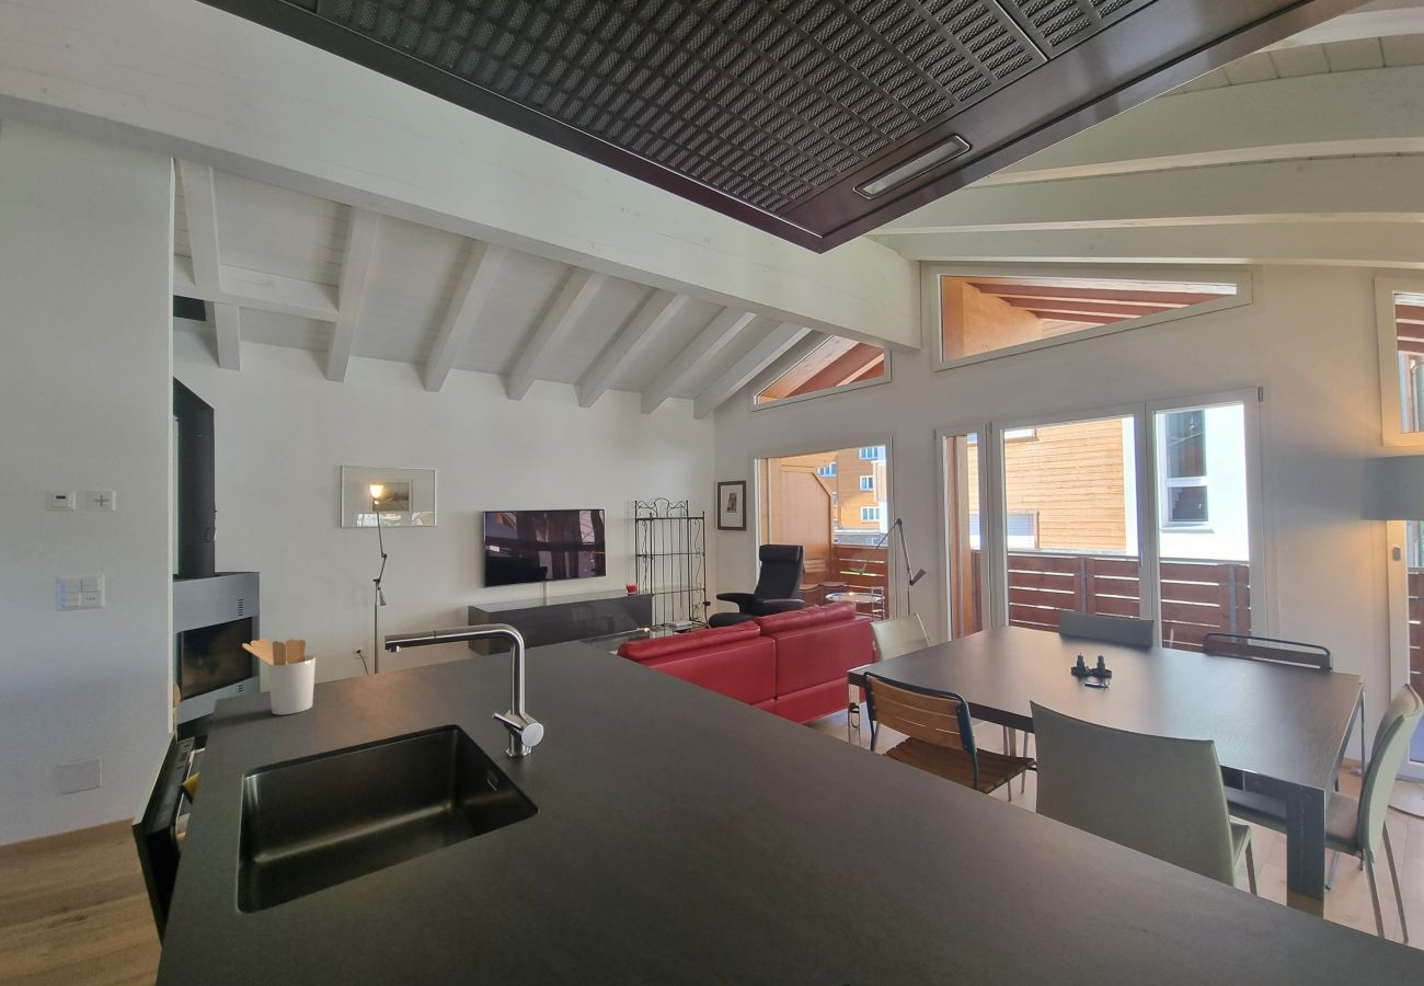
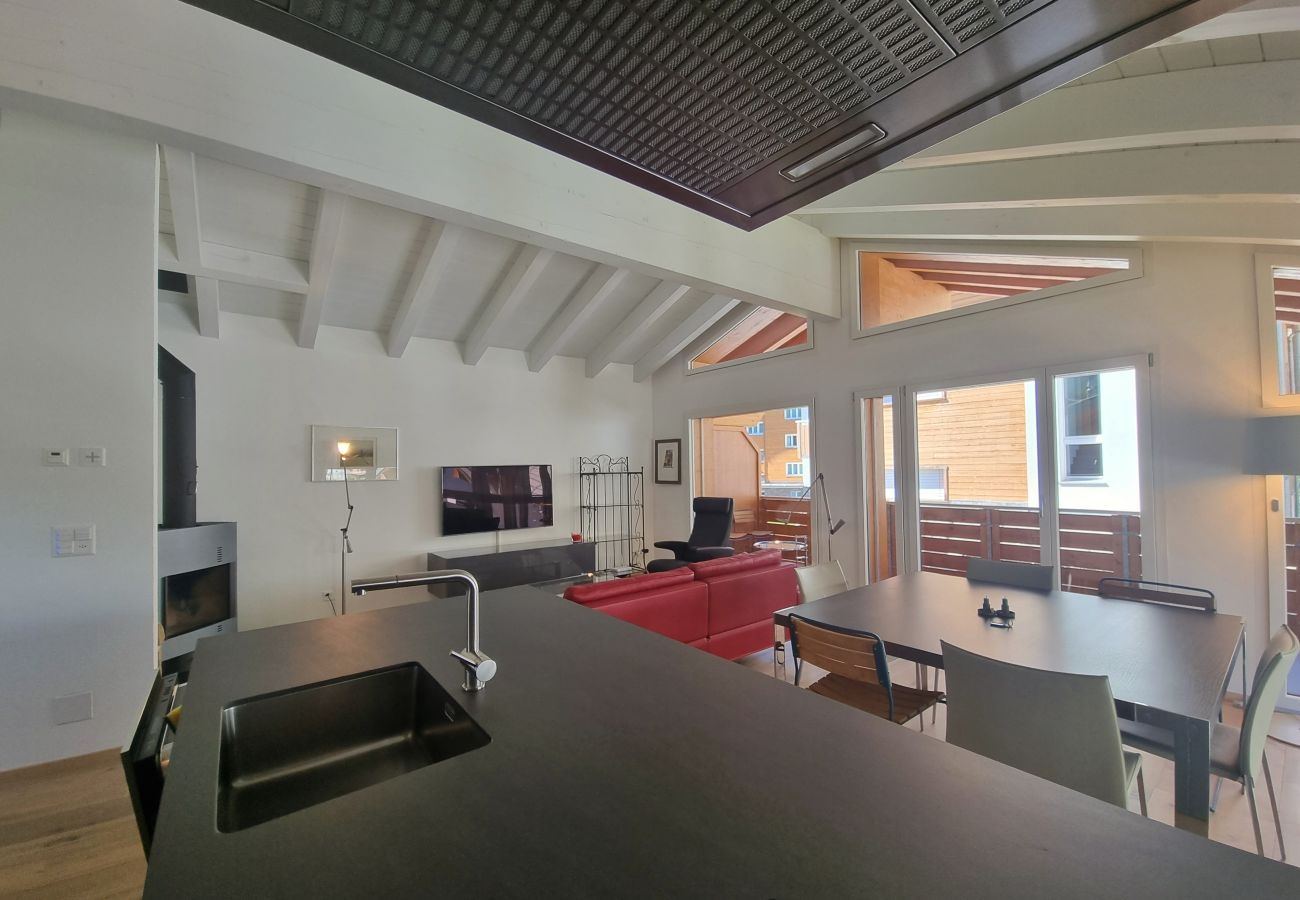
- utensil holder [241,638,317,715]
